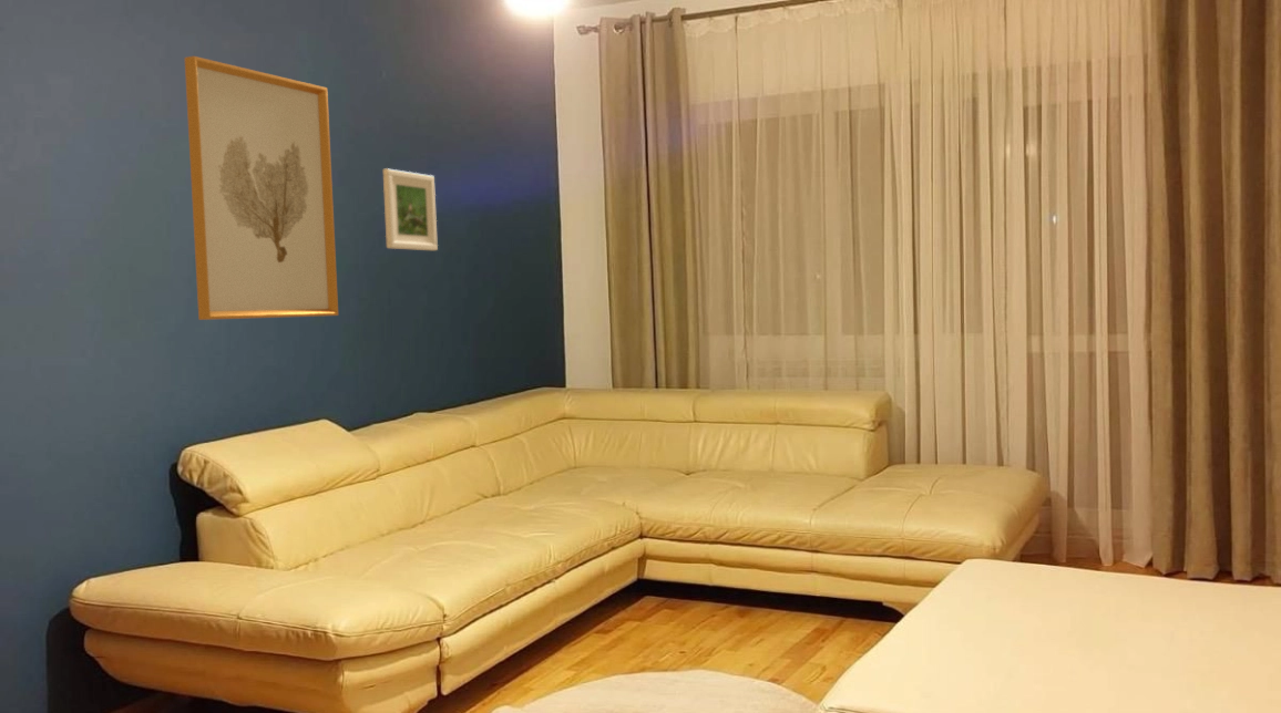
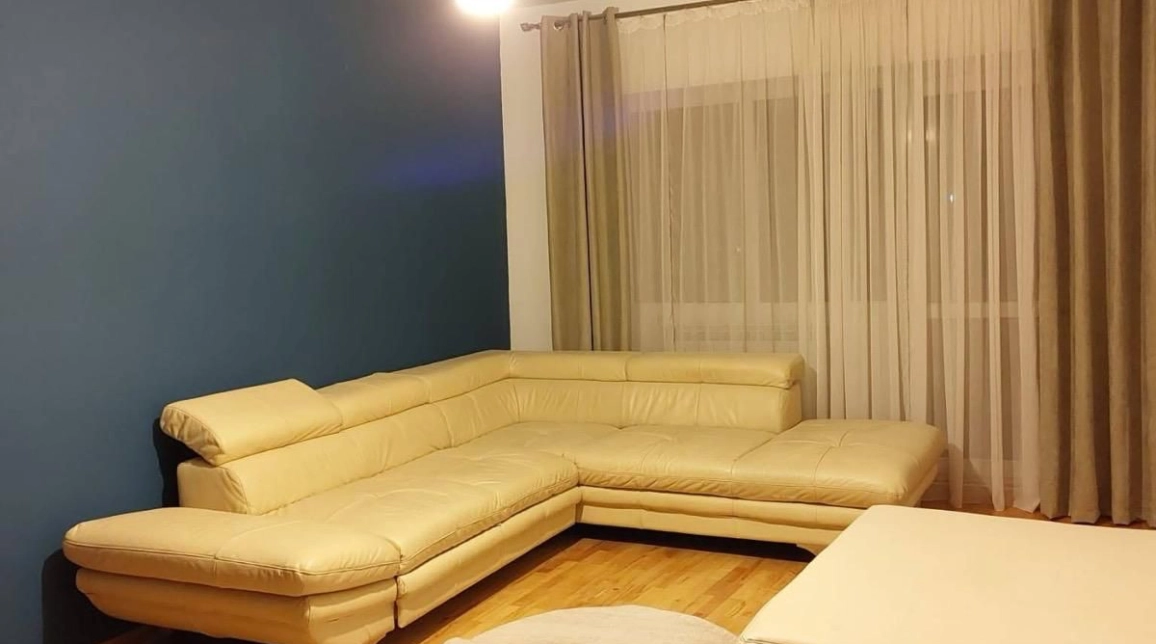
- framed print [382,167,439,251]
- wall art [184,55,339,321]
